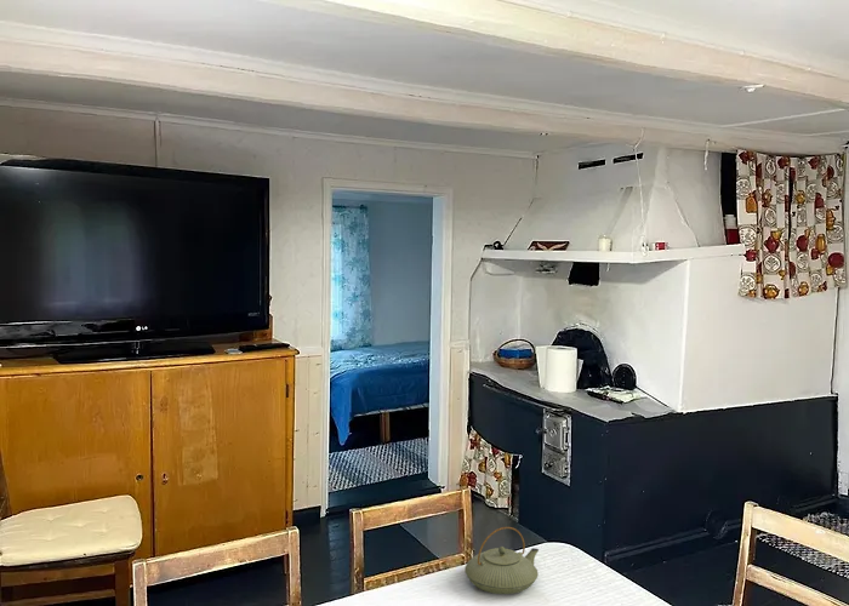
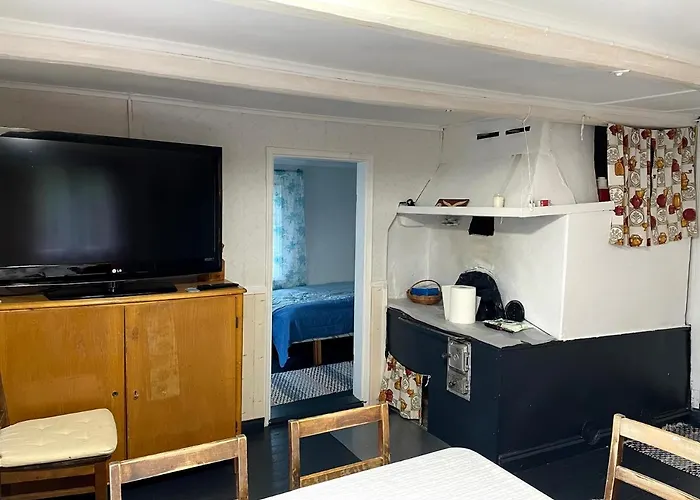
- teapot [463,526,540,595]
